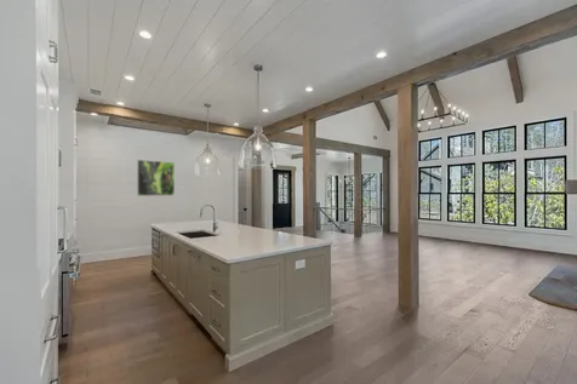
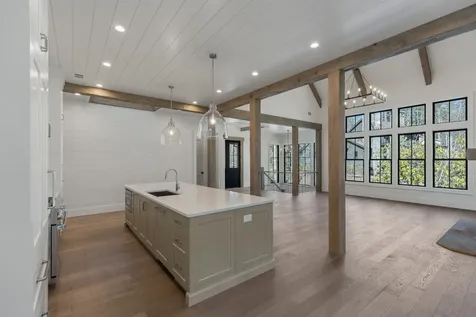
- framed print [136,159,176,197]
